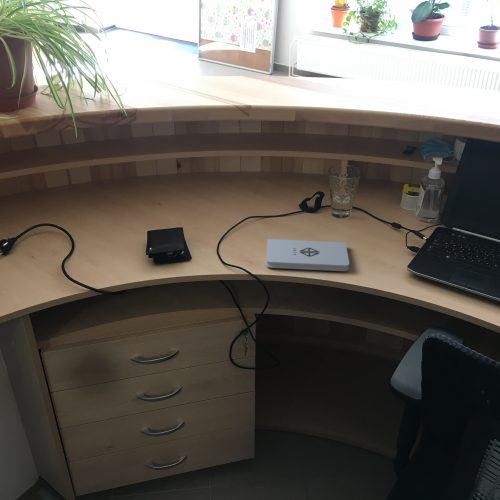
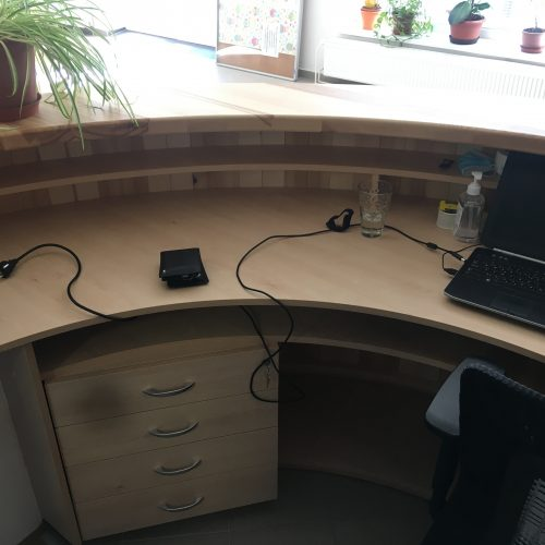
- notepad [265,238,350,272]
